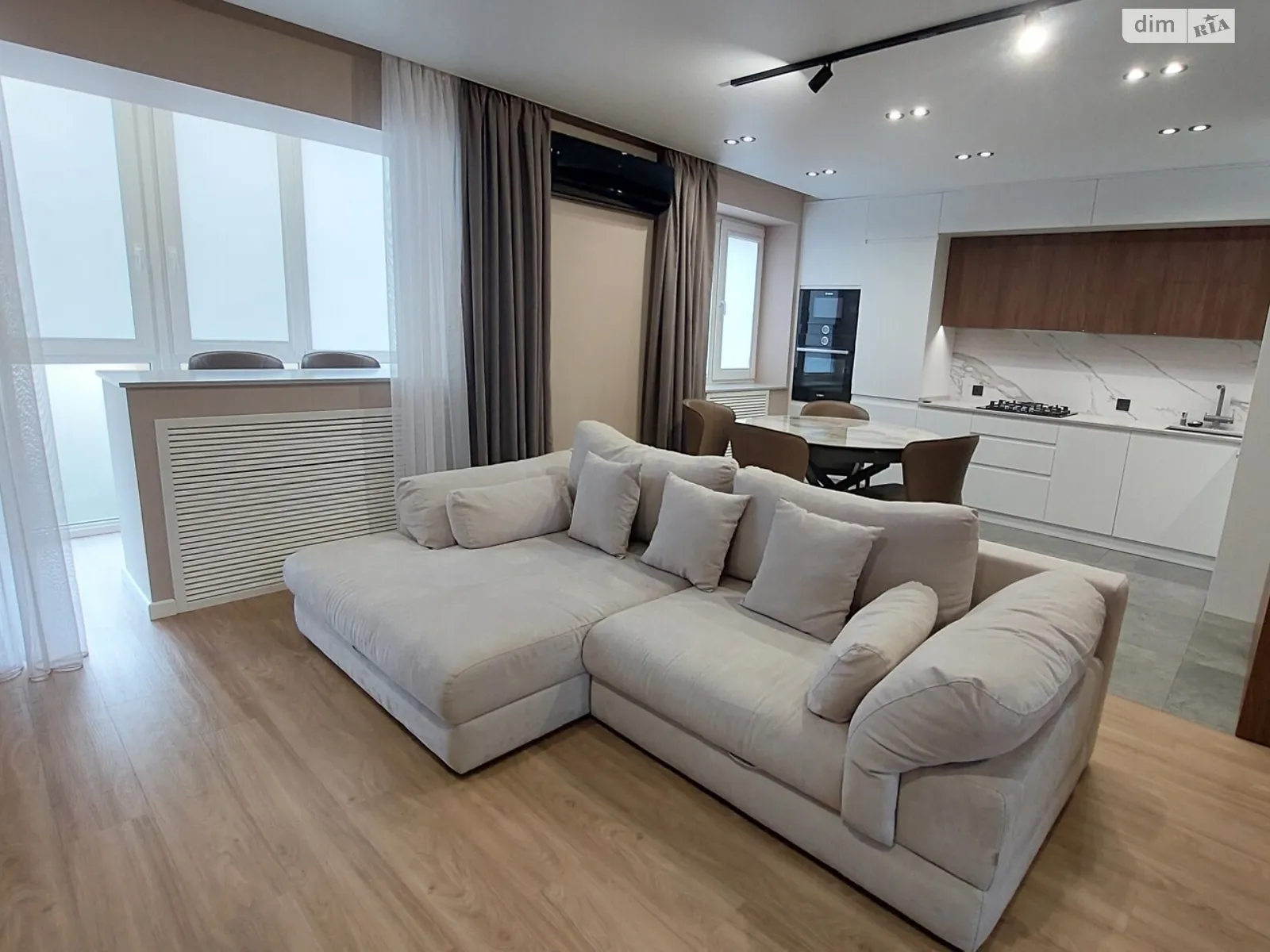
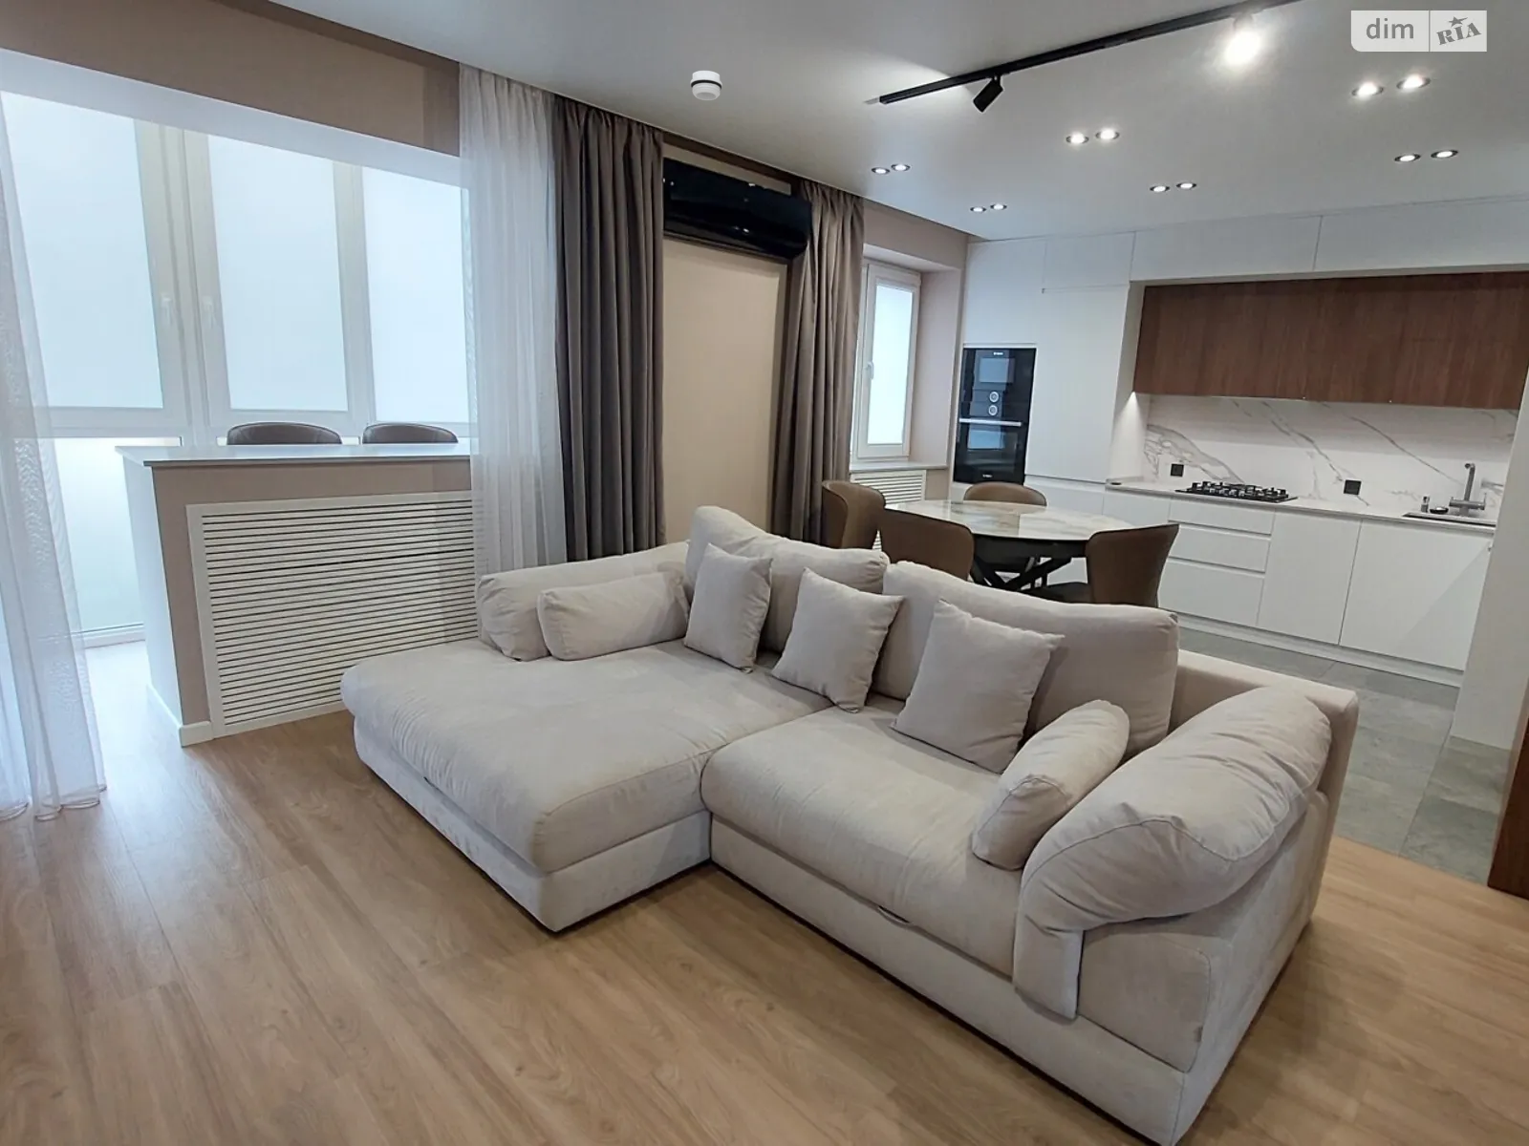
+ smoke detector [689,70,724,101]
